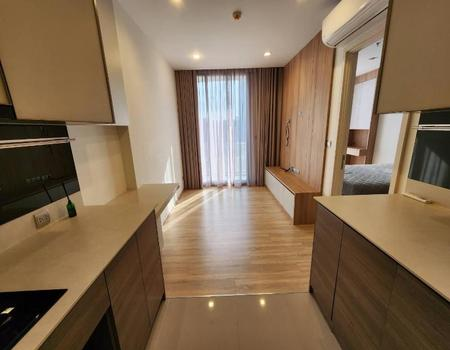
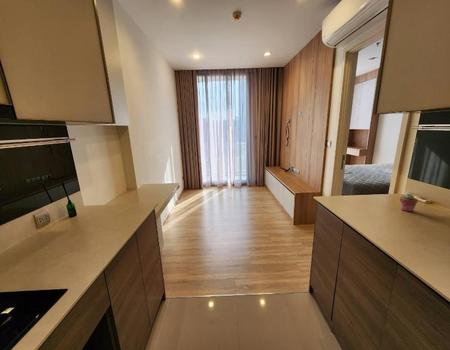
+ potted succulent [399,192,419,213]
